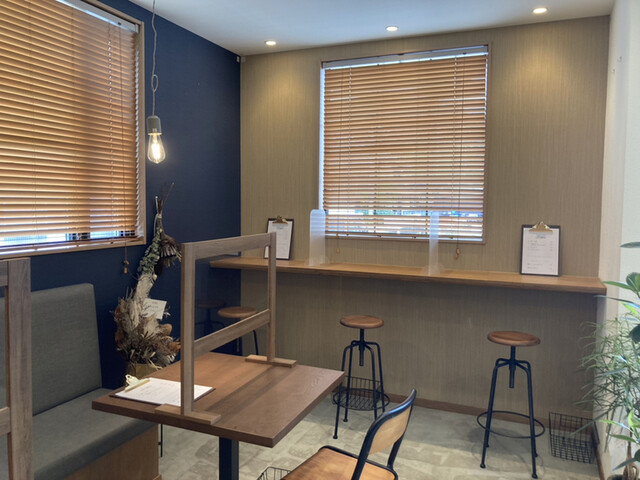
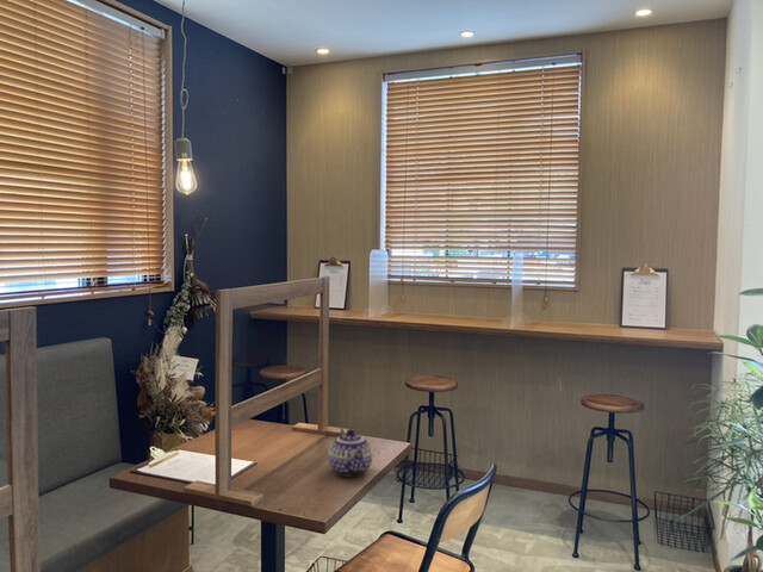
+ teapot [327,427,374,478]
